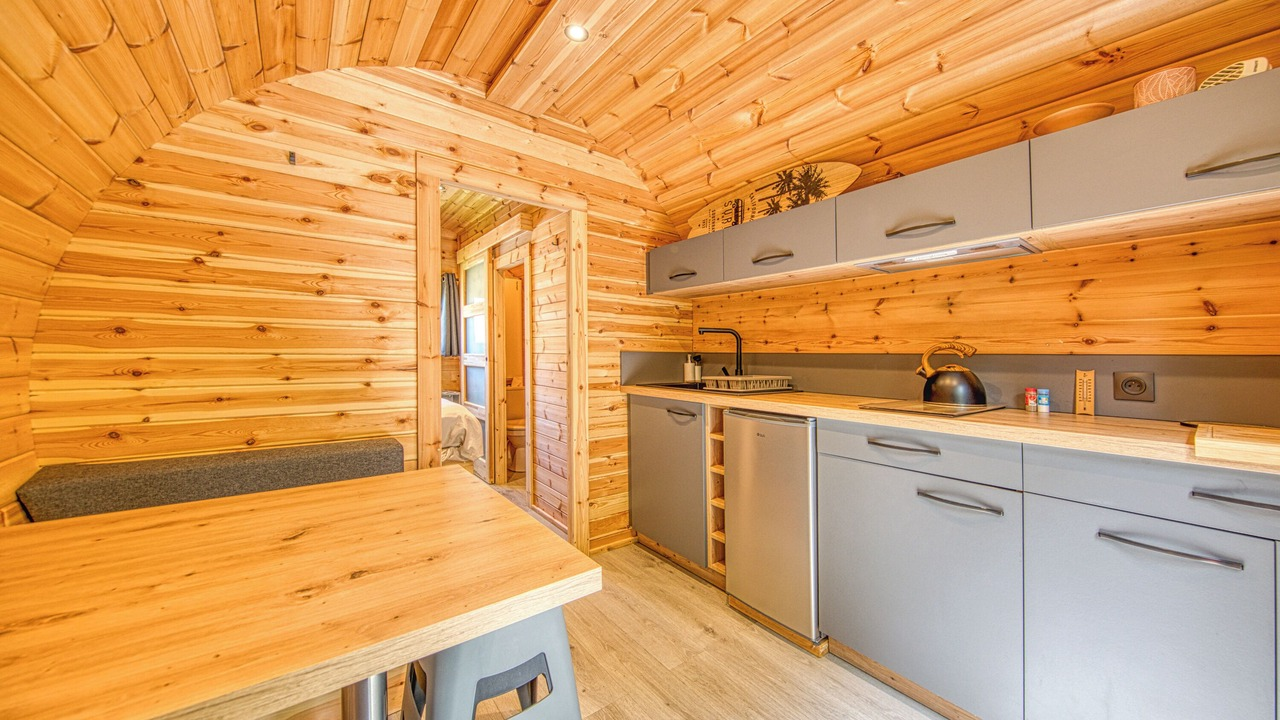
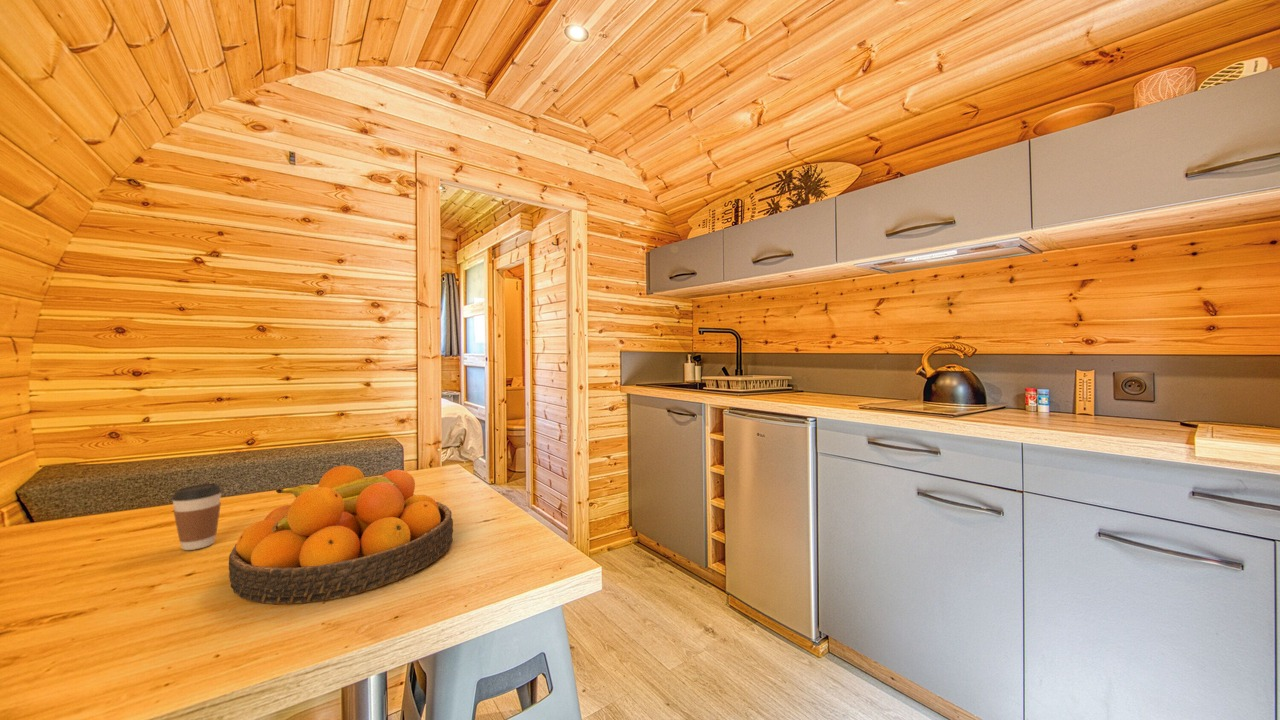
+ fruit bowl [228,464,454,605]
+ coffee cup [171,482,223,551]
